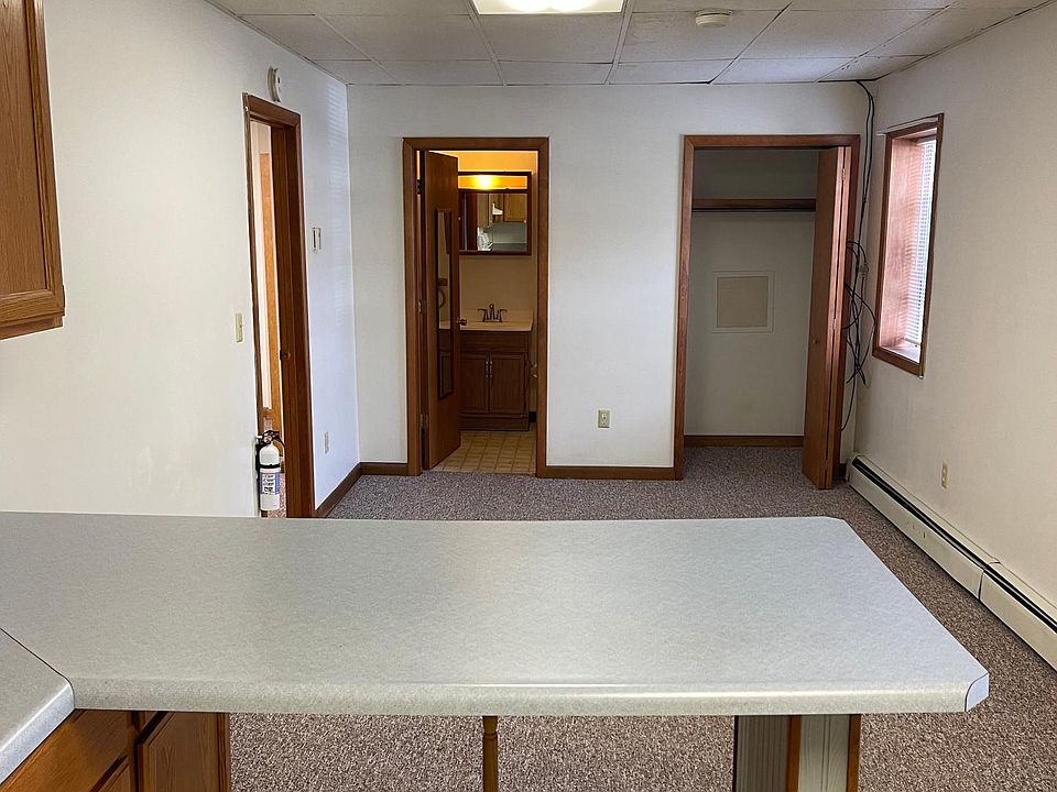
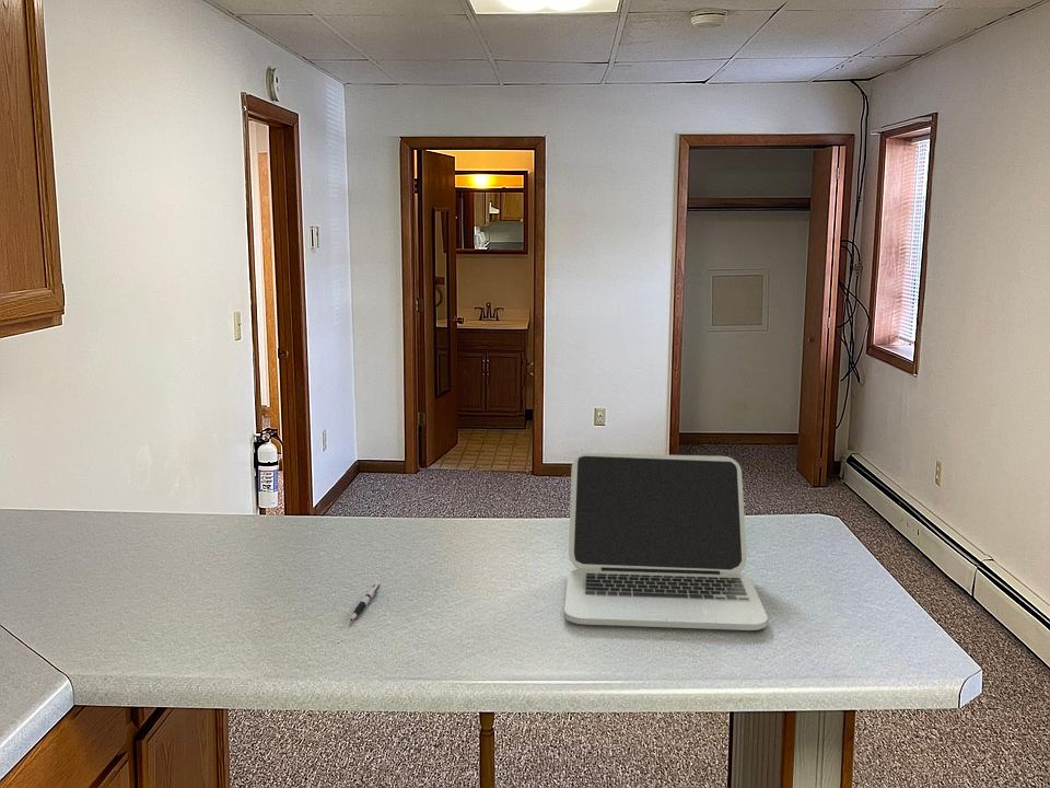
+ laptop [563,452,769,631]
+ pen [349,580,382,622]
